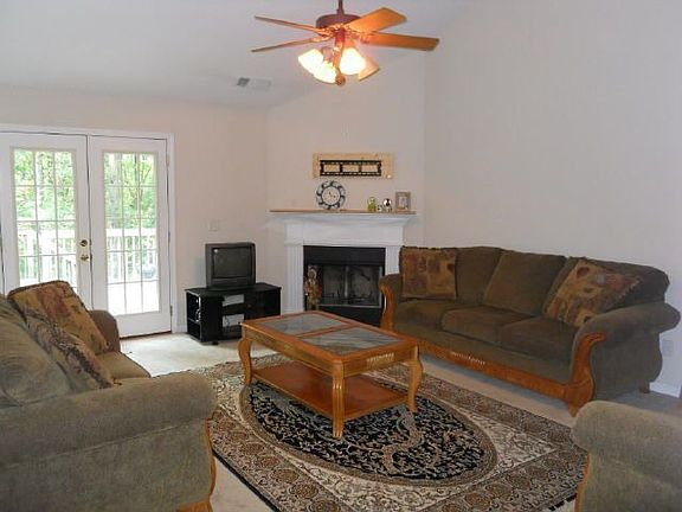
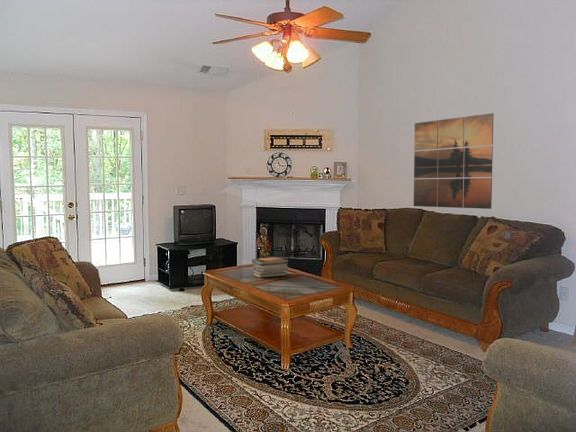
+ wall art [413,112,495,210]
+ book stack [251,256,290,279]
